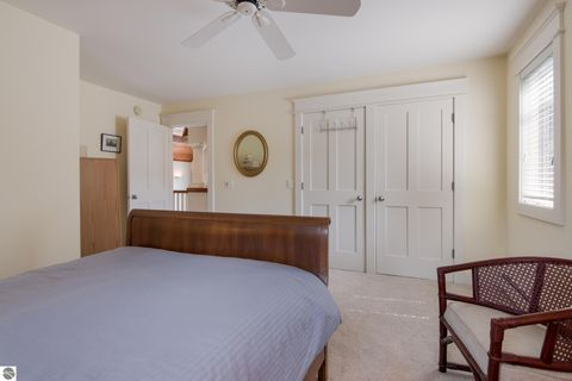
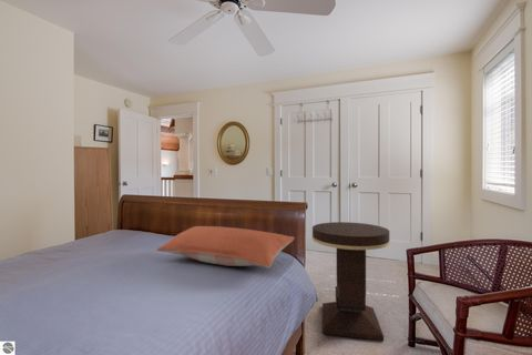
+ pillow [155,225,296,268]
+ side table [311,221,390,342]
